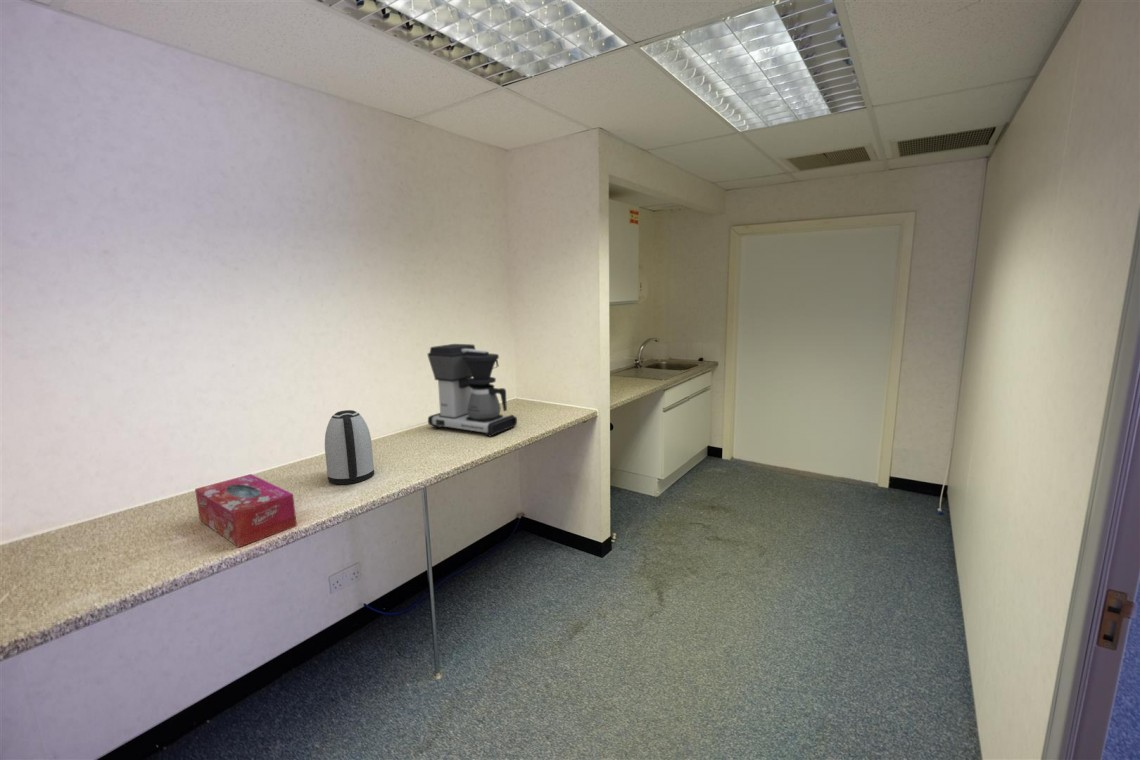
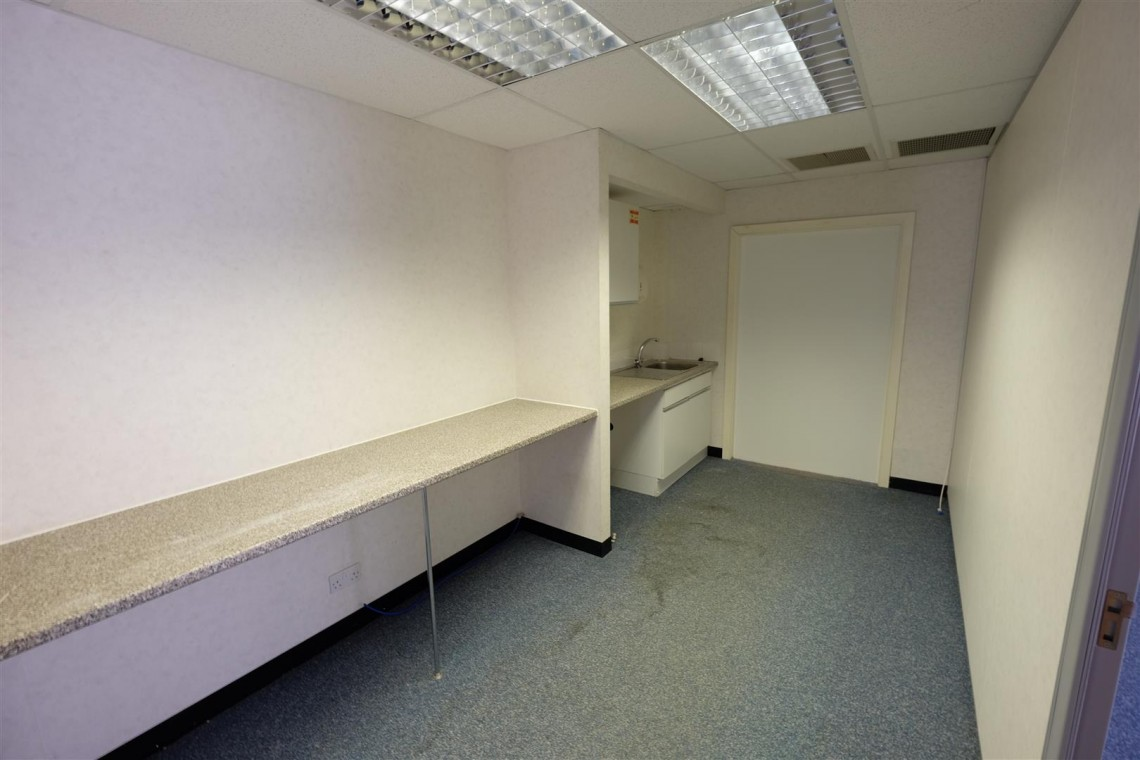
- tissue box [194,473,298,548]
- coffee maker [427,343,518,438]
- kettle [324,409,375,485]
